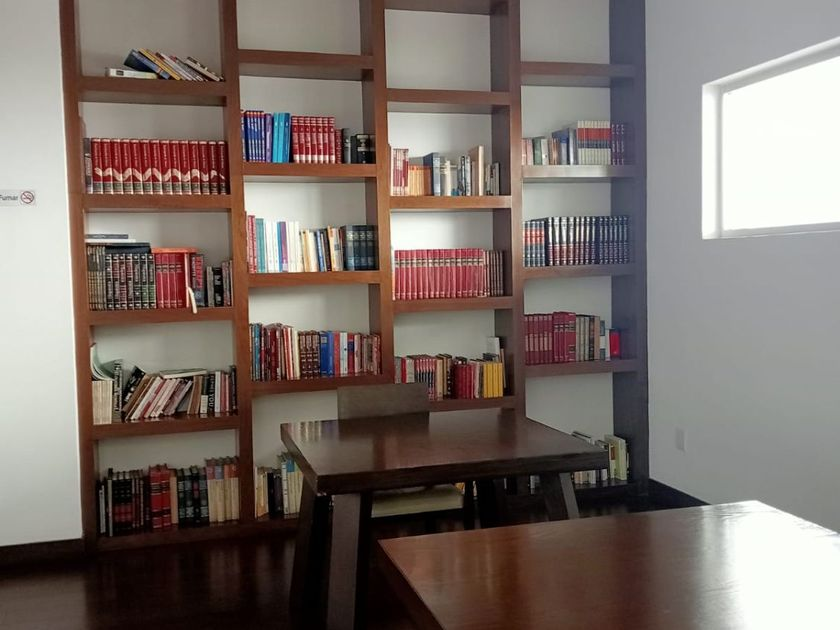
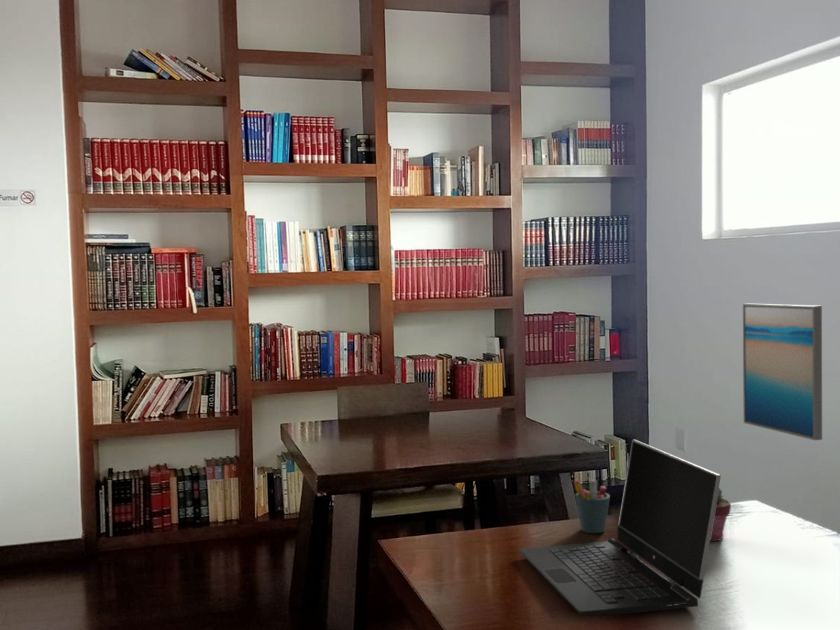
+ pen holder [573,479,611,534]
+ wall art [742,303,823,441]
+ potted succulent [710,487,732,542]
+ laptop computer [518,439,722,617]
